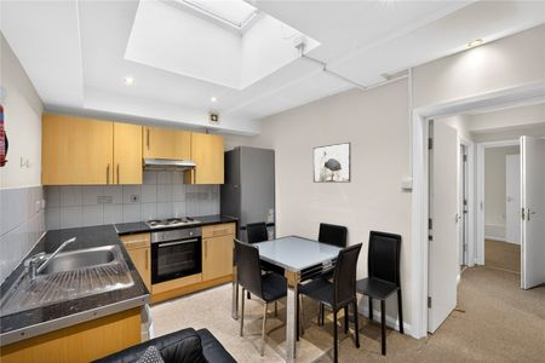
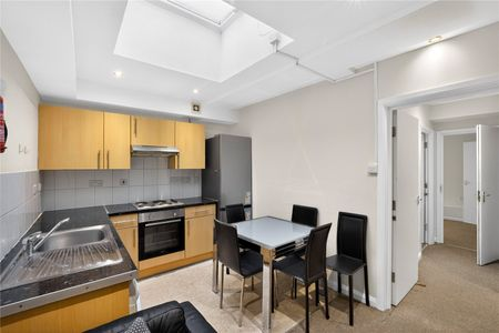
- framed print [312,142,352,184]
